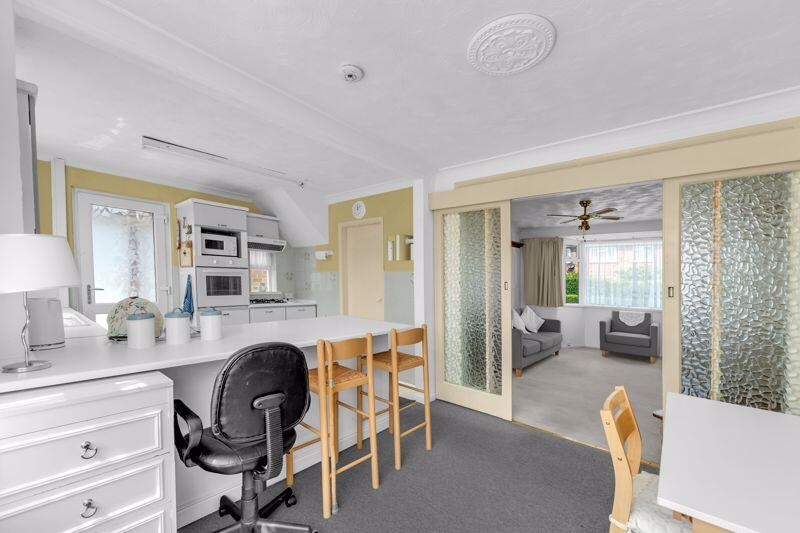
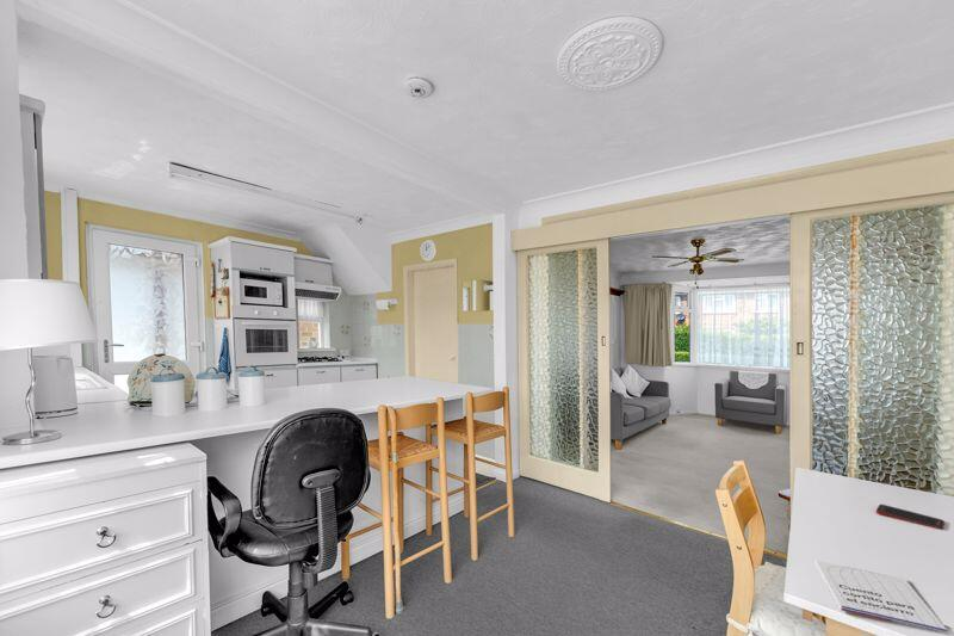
+ cell phone [875,504,946,531]
+ notebook [814,560,950,634]
